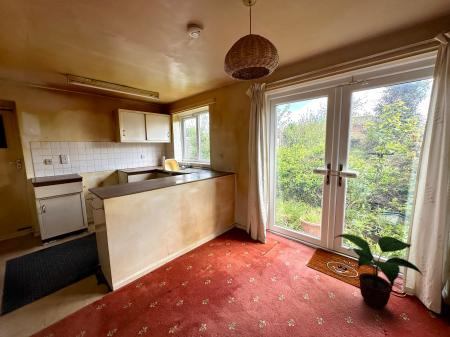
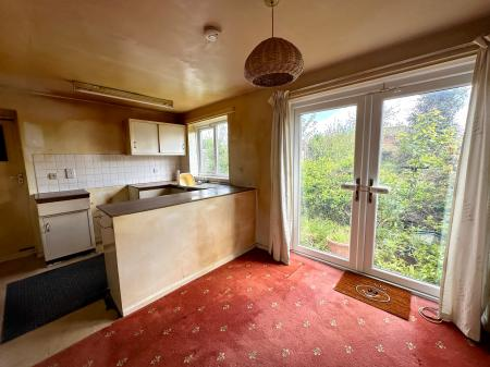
- potted plant [333,233,424,311]
